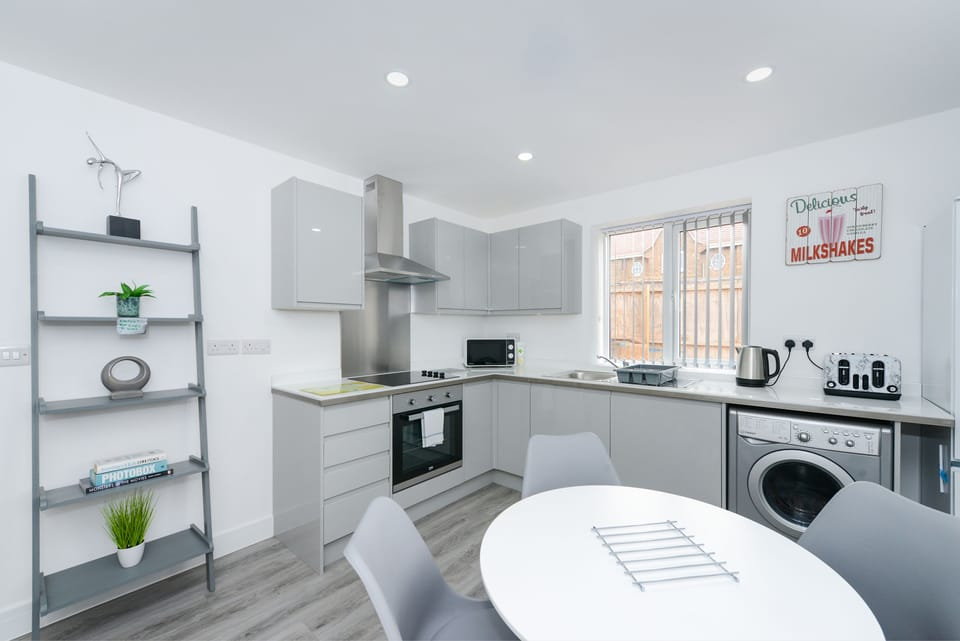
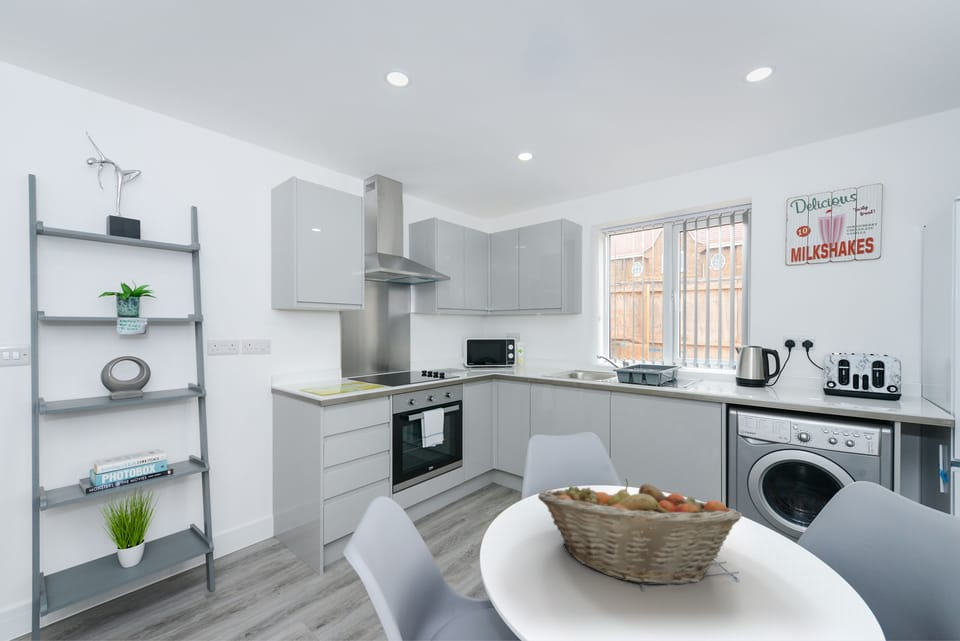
+ fruit basket [537,478,743,586]
